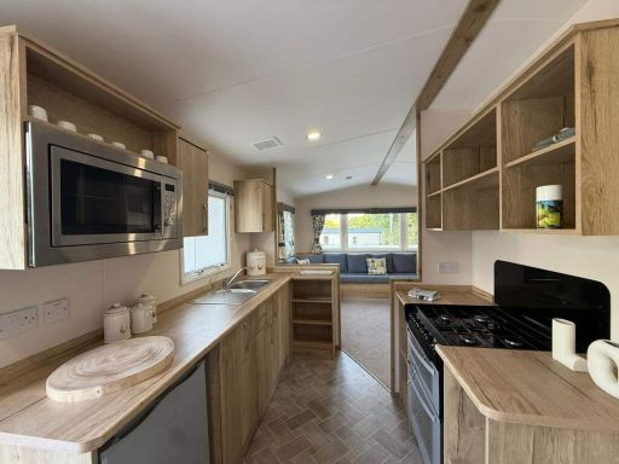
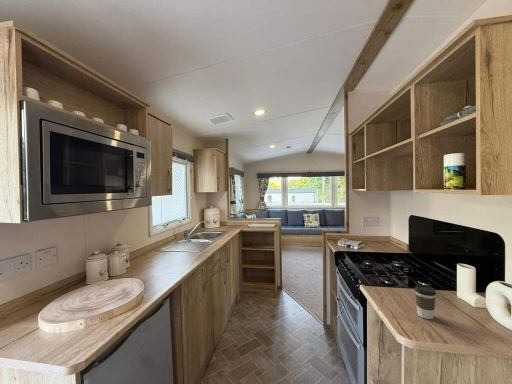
+ coffee cup [414,284,437,320]
